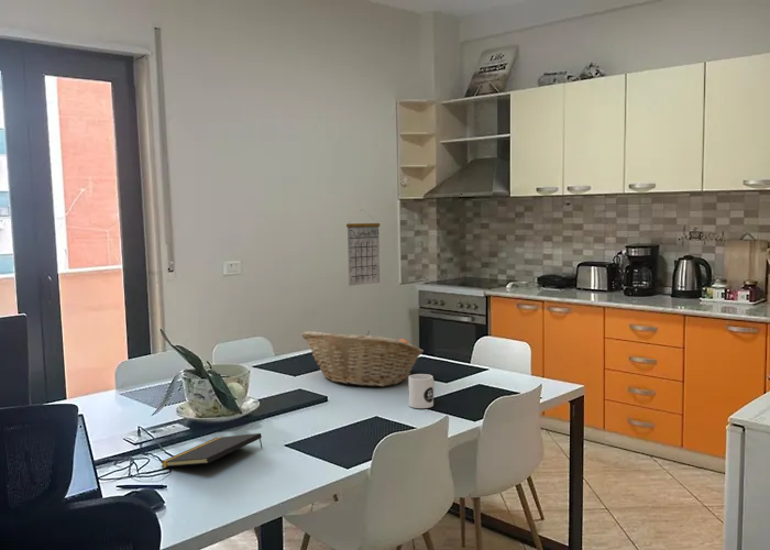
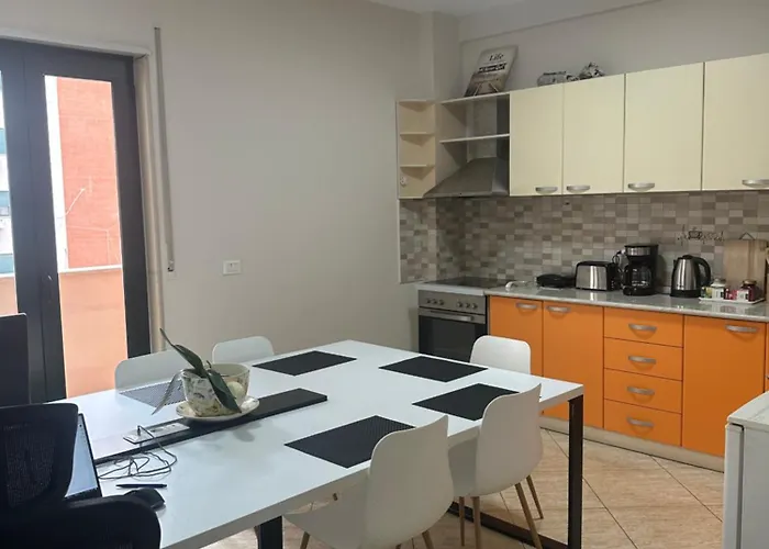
- fruit basket [300,330,425,387]
- mug [408,373,436,409]
- calendar [345,208,381,287]
- notepad [160,432,263,469]
